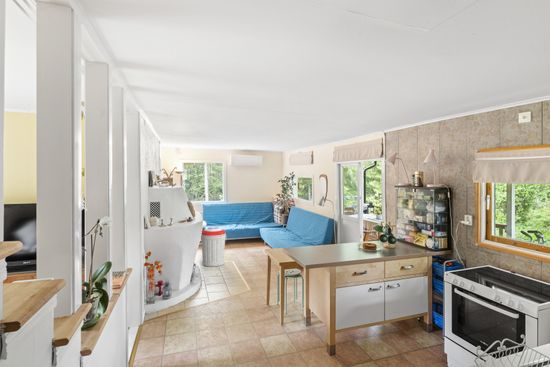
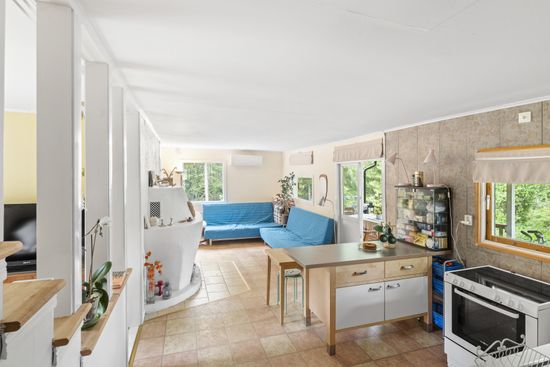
- trash can [199,226,227,268]
